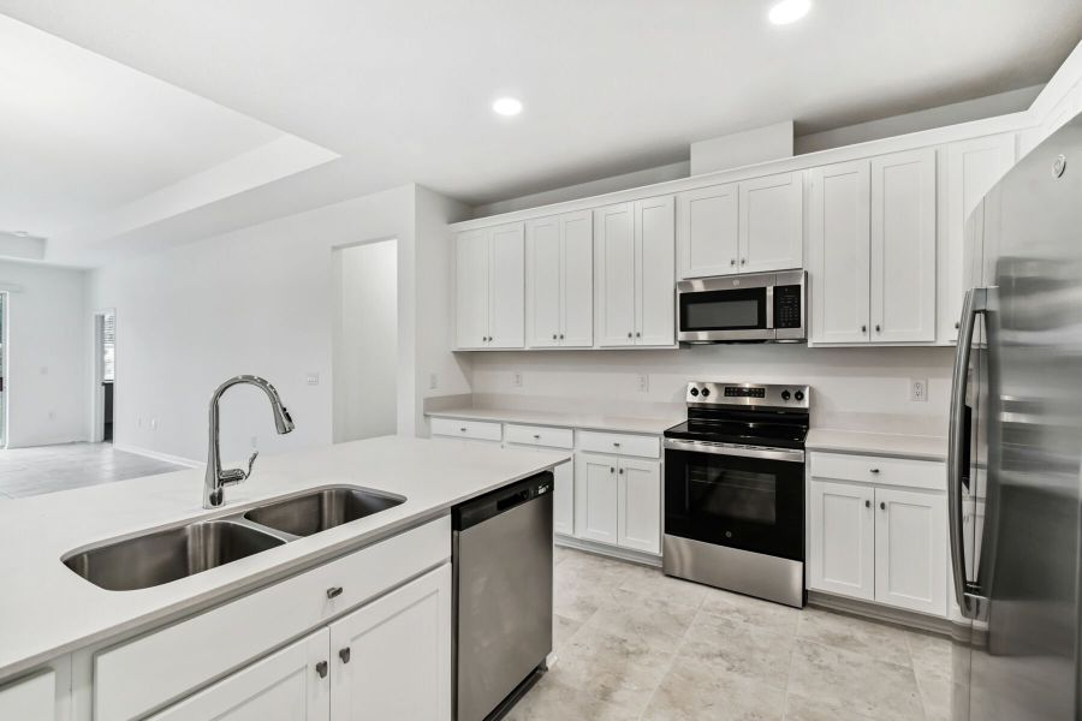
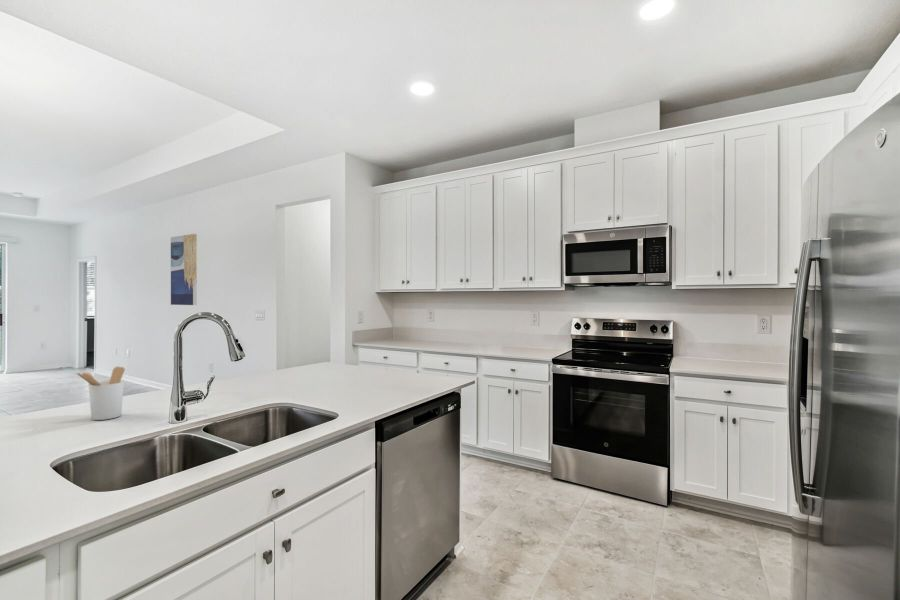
+ utensil holder [74,366,126,421]
+ wall art [170,233,198,306]
